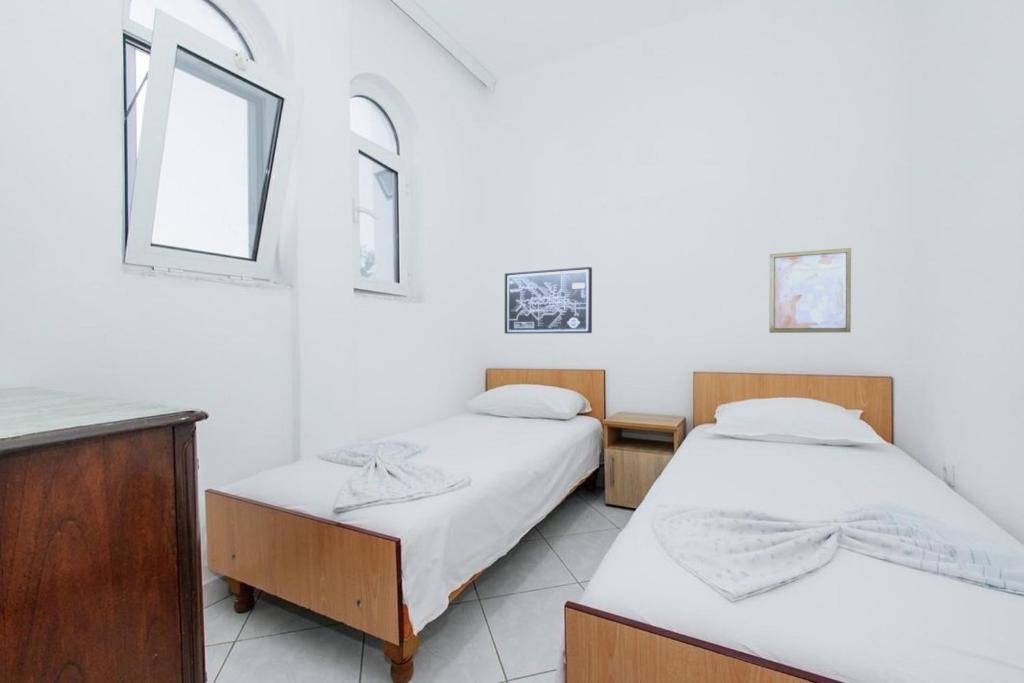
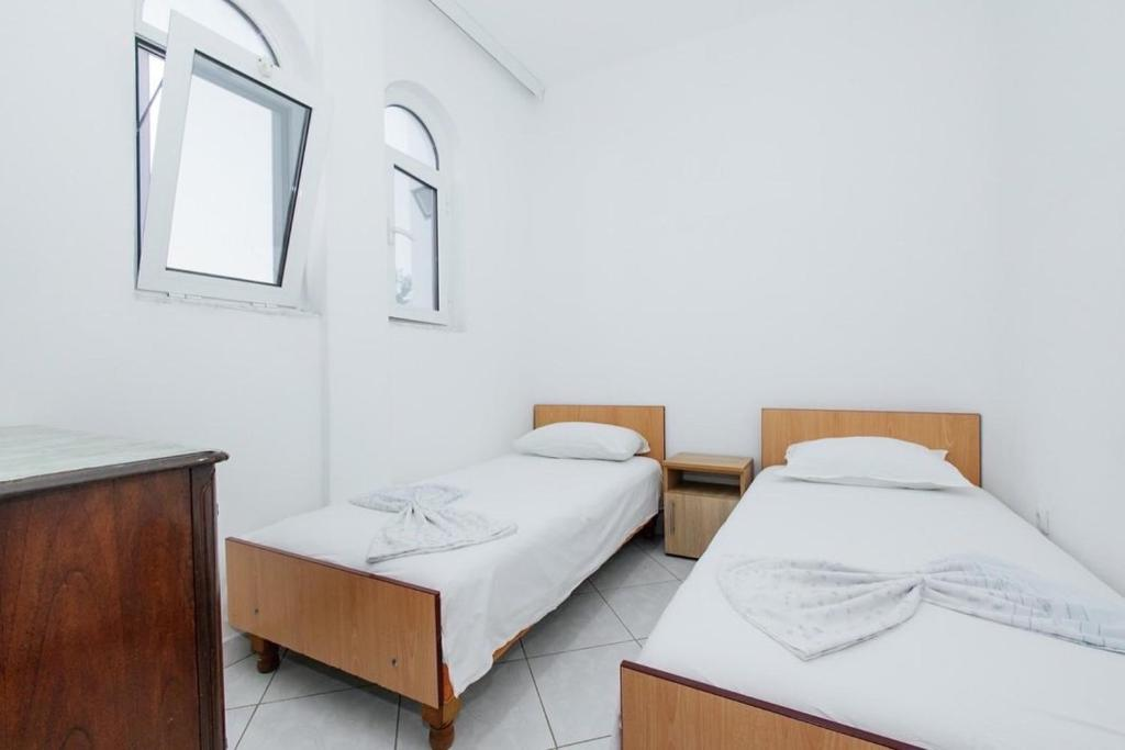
- wall art [504,266,593,335]
- wall art [769,247,852,334]
